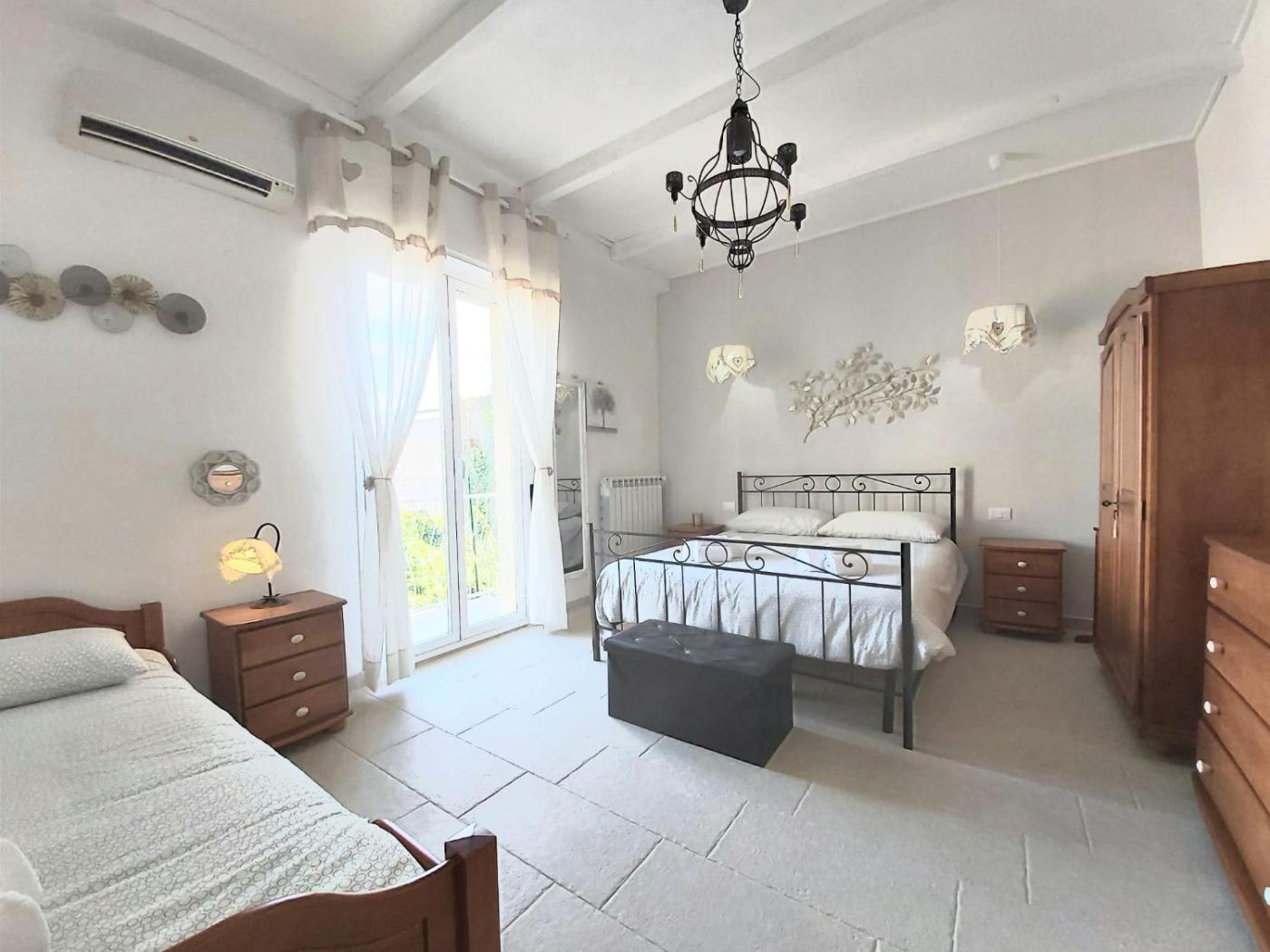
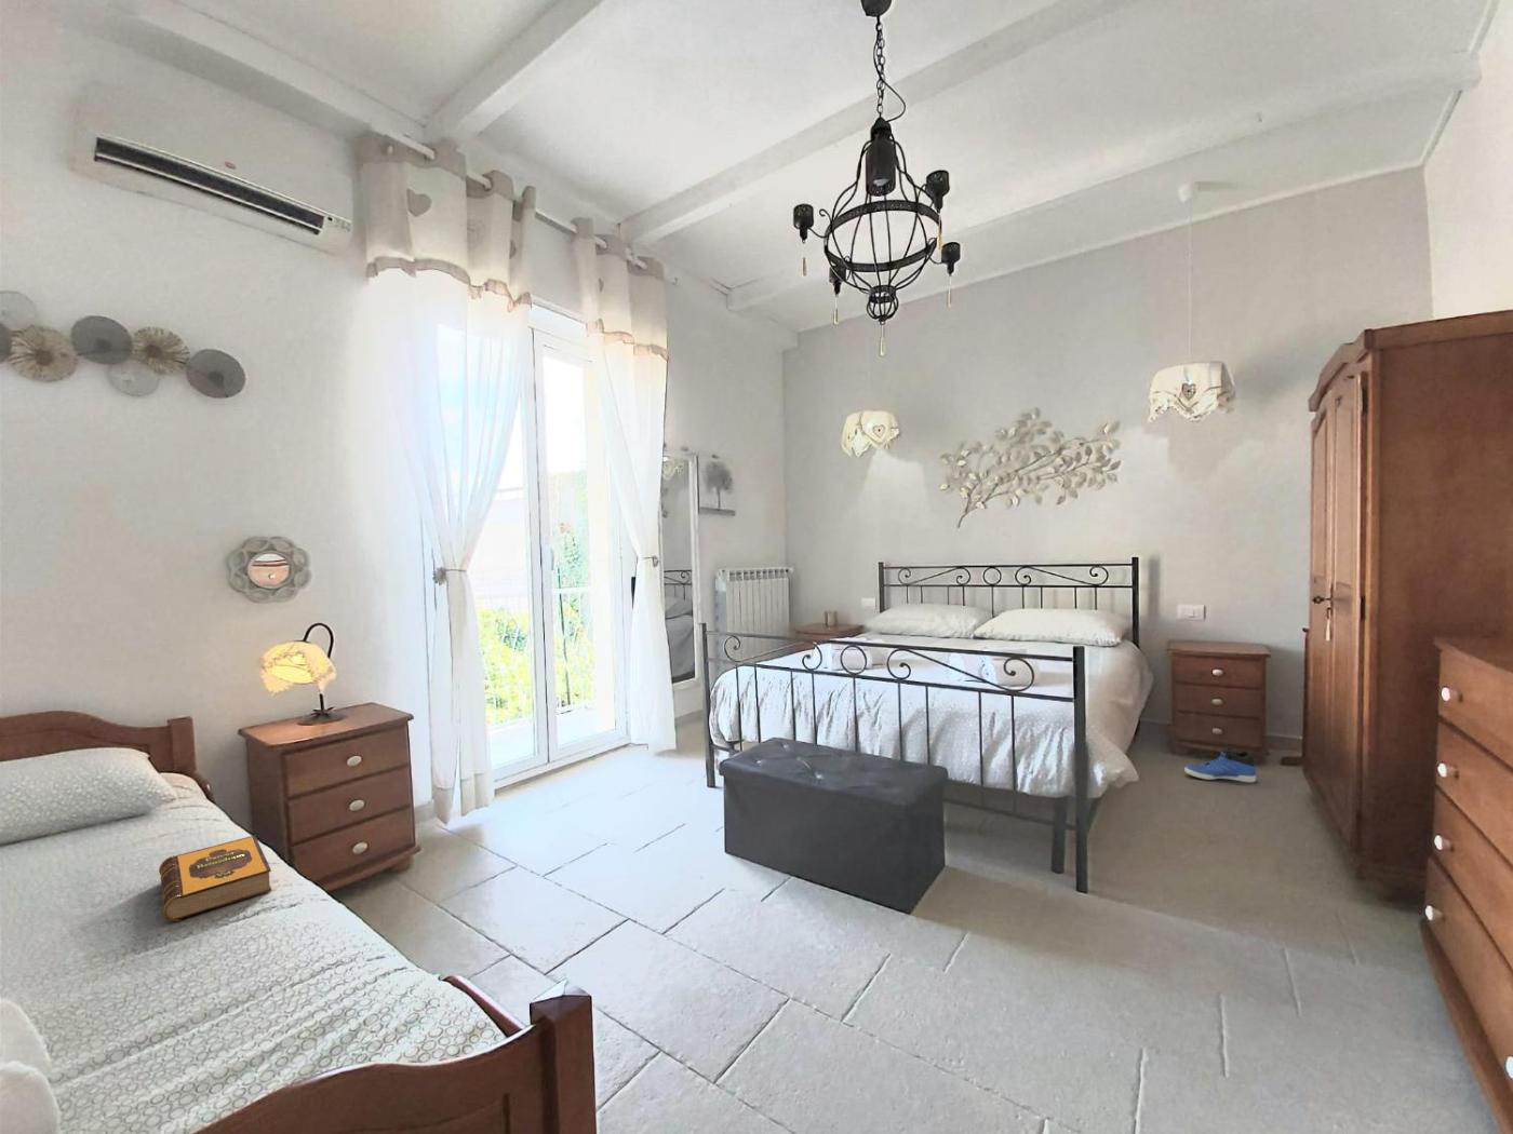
+ hardback book [157,835,273,922]
+ sneaker [1184,746,1257,783]
